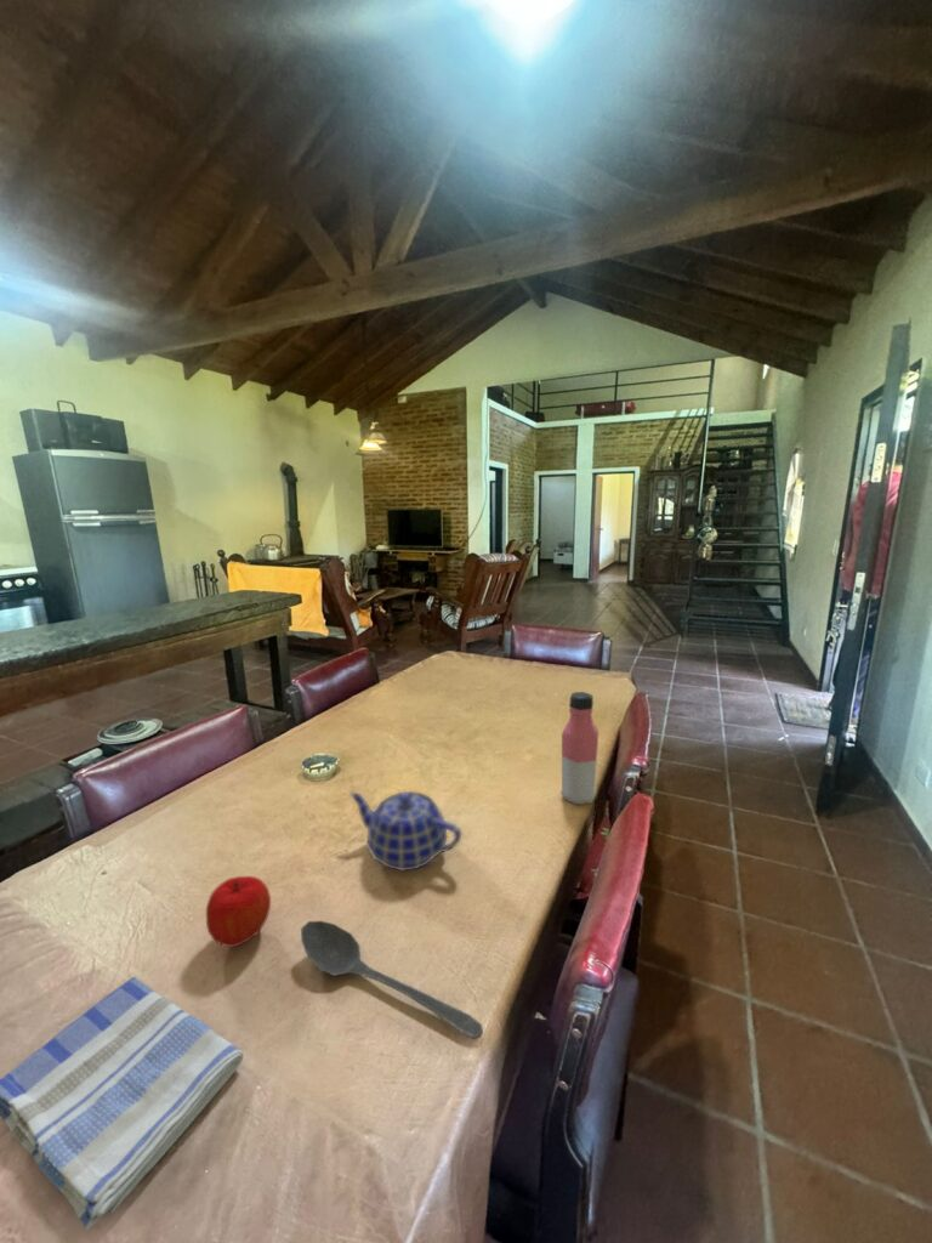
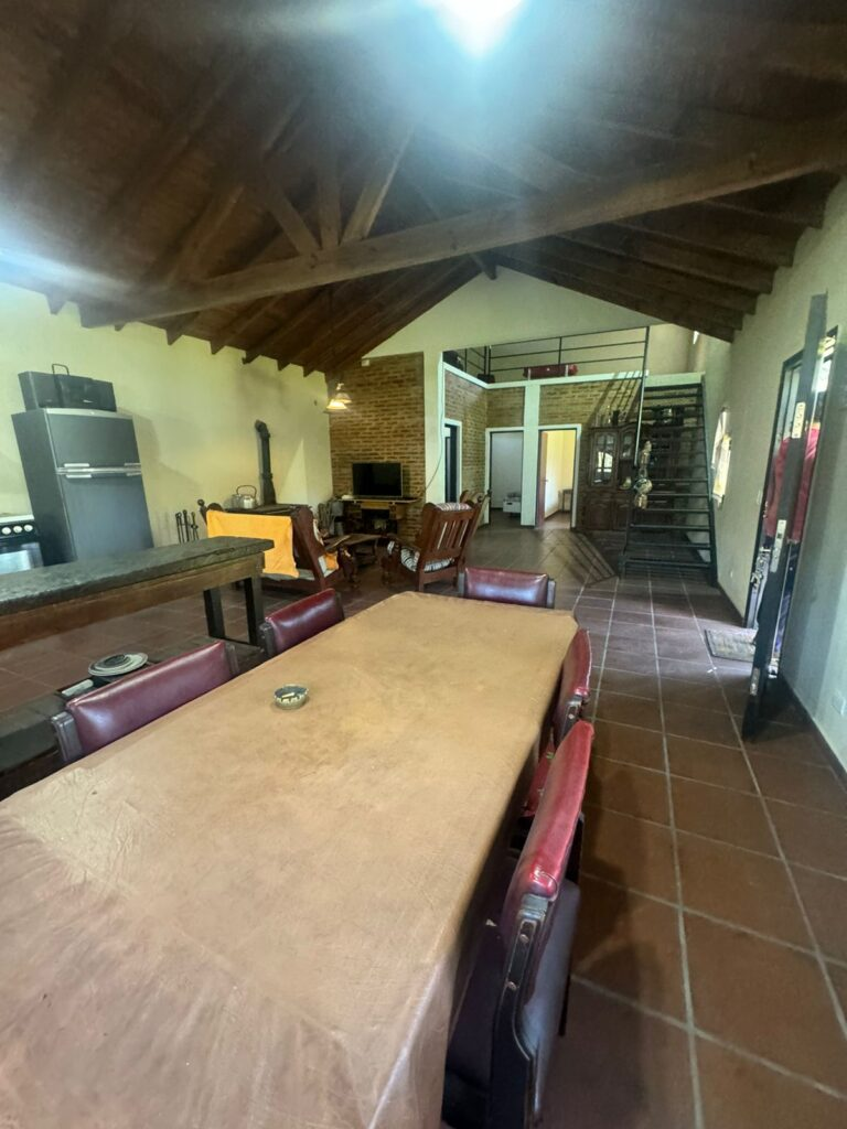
- teapot [348,790,462,872]
- fruit [205,875,272,948]
- stirrer [300,920,484,1040]
- dish towel [0,976,244,1233]
- water bottle [559,691,599,806]
